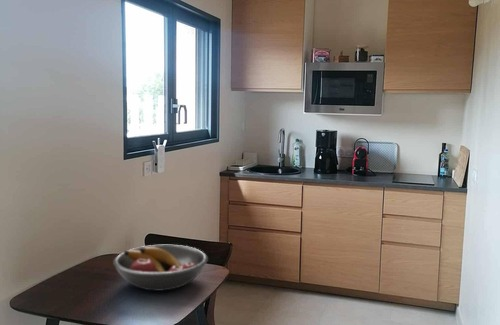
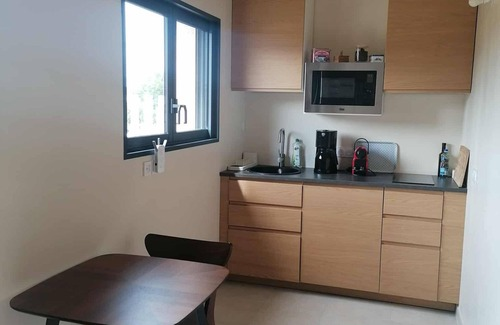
- fruit bowl [112,244,209,292]
